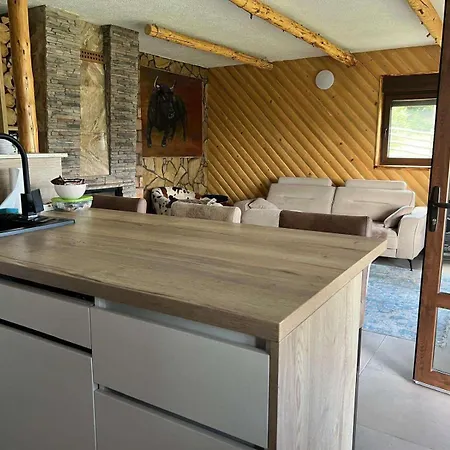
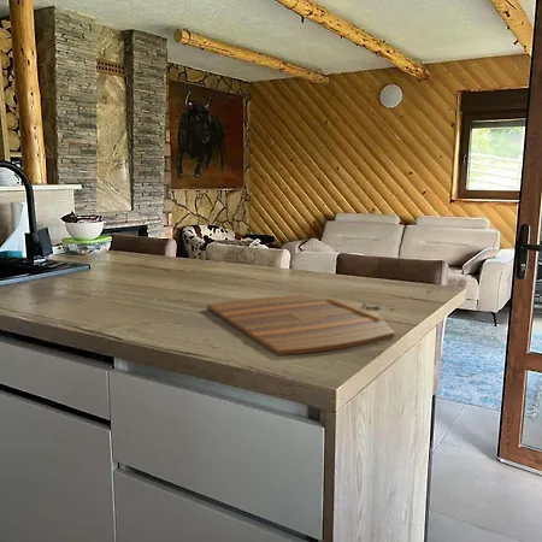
+ cutting board [206,294,395,357]
